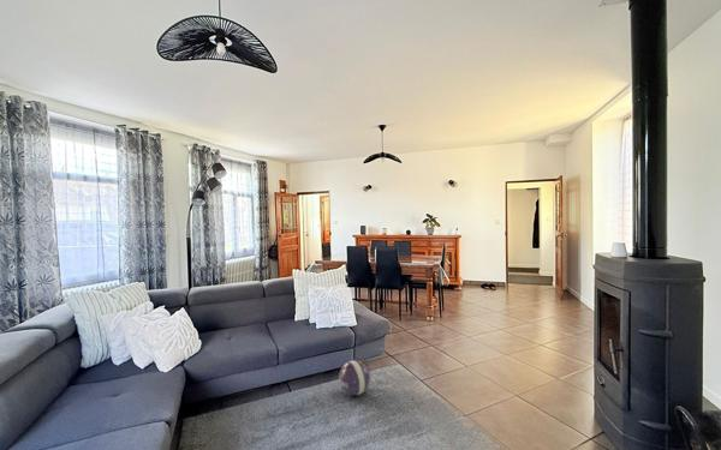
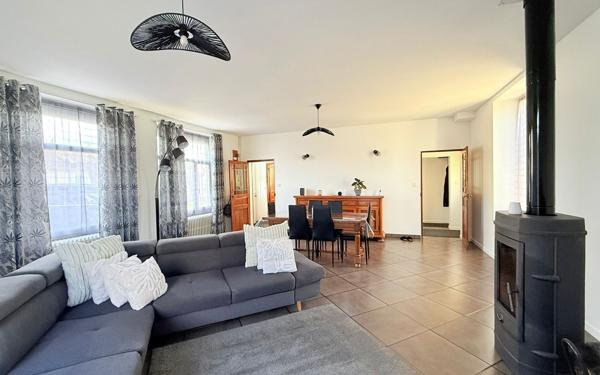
- ball [338,360,371,396]
